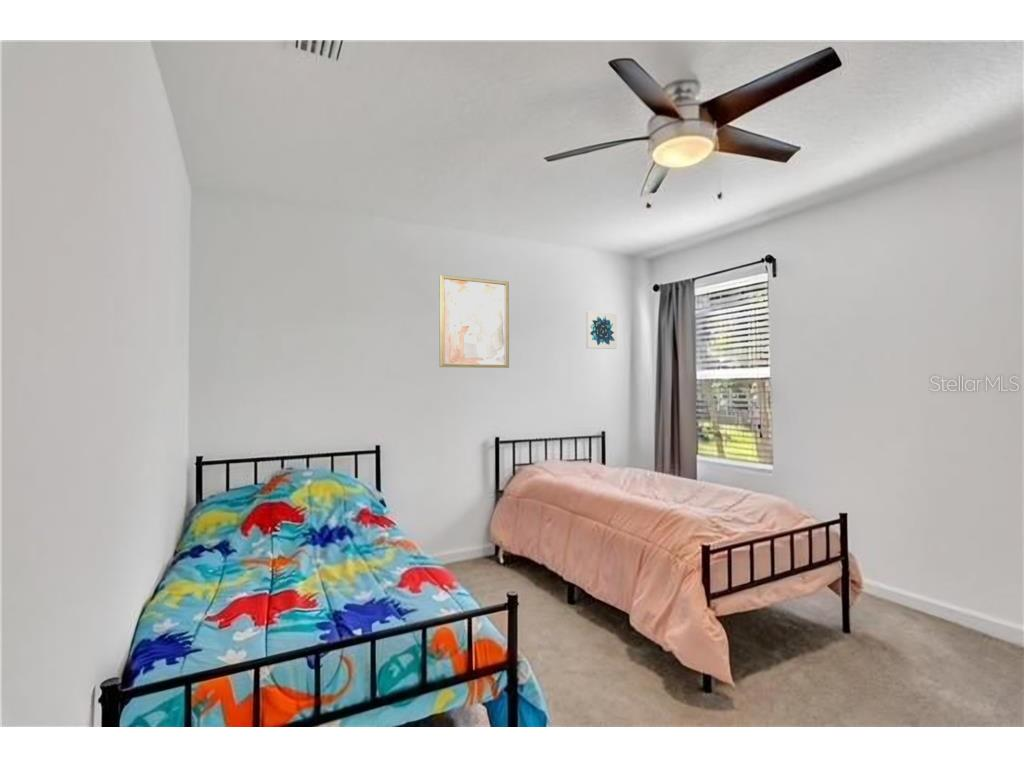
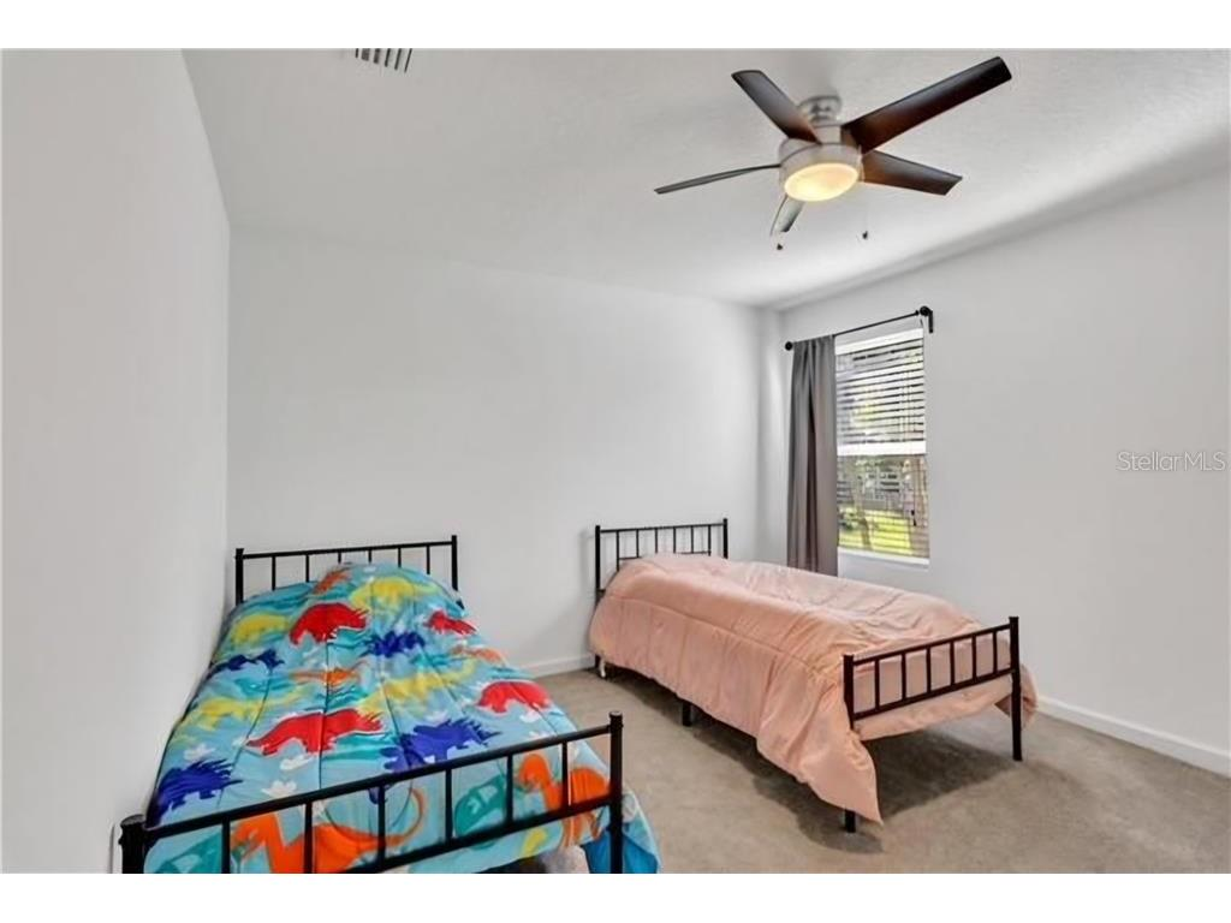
- wall art [585,311,618,350]
- wall art [438,274,510,369]
